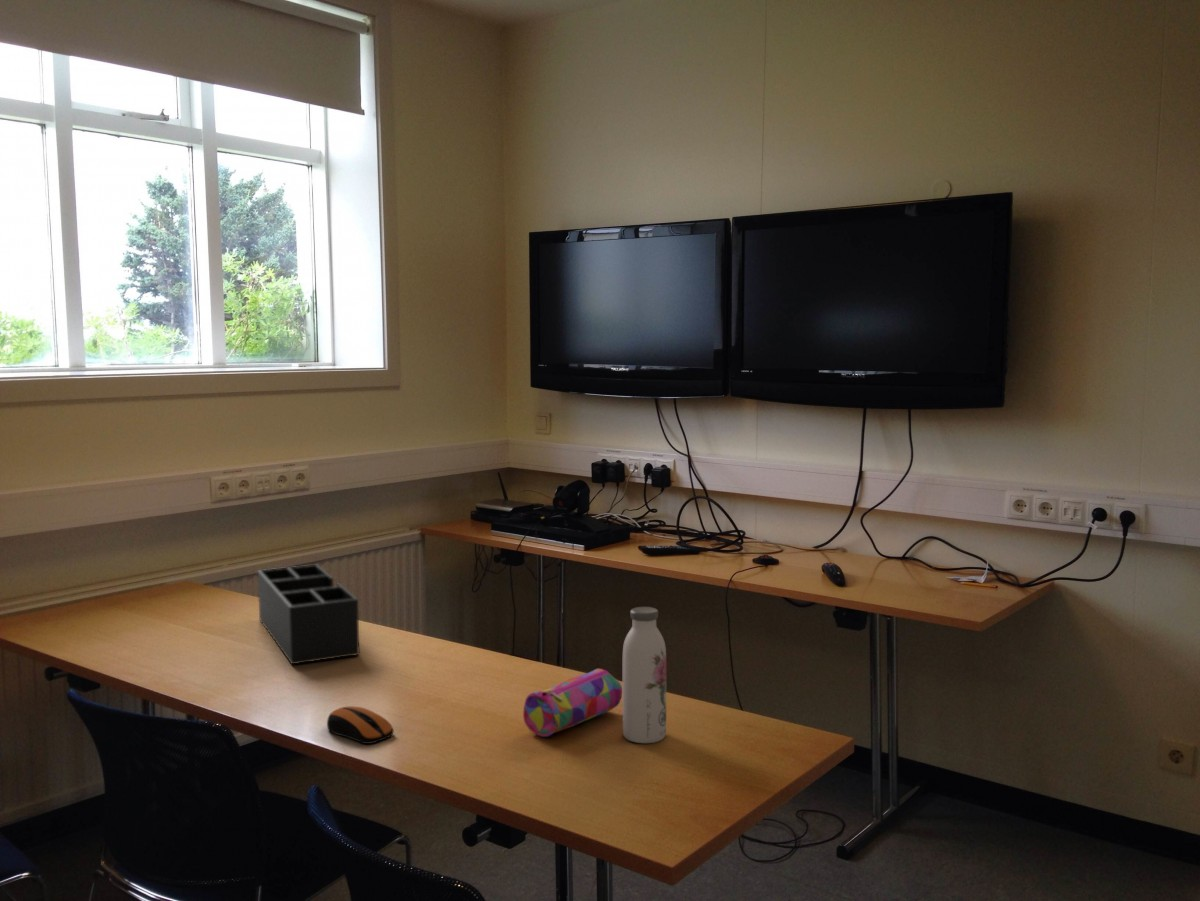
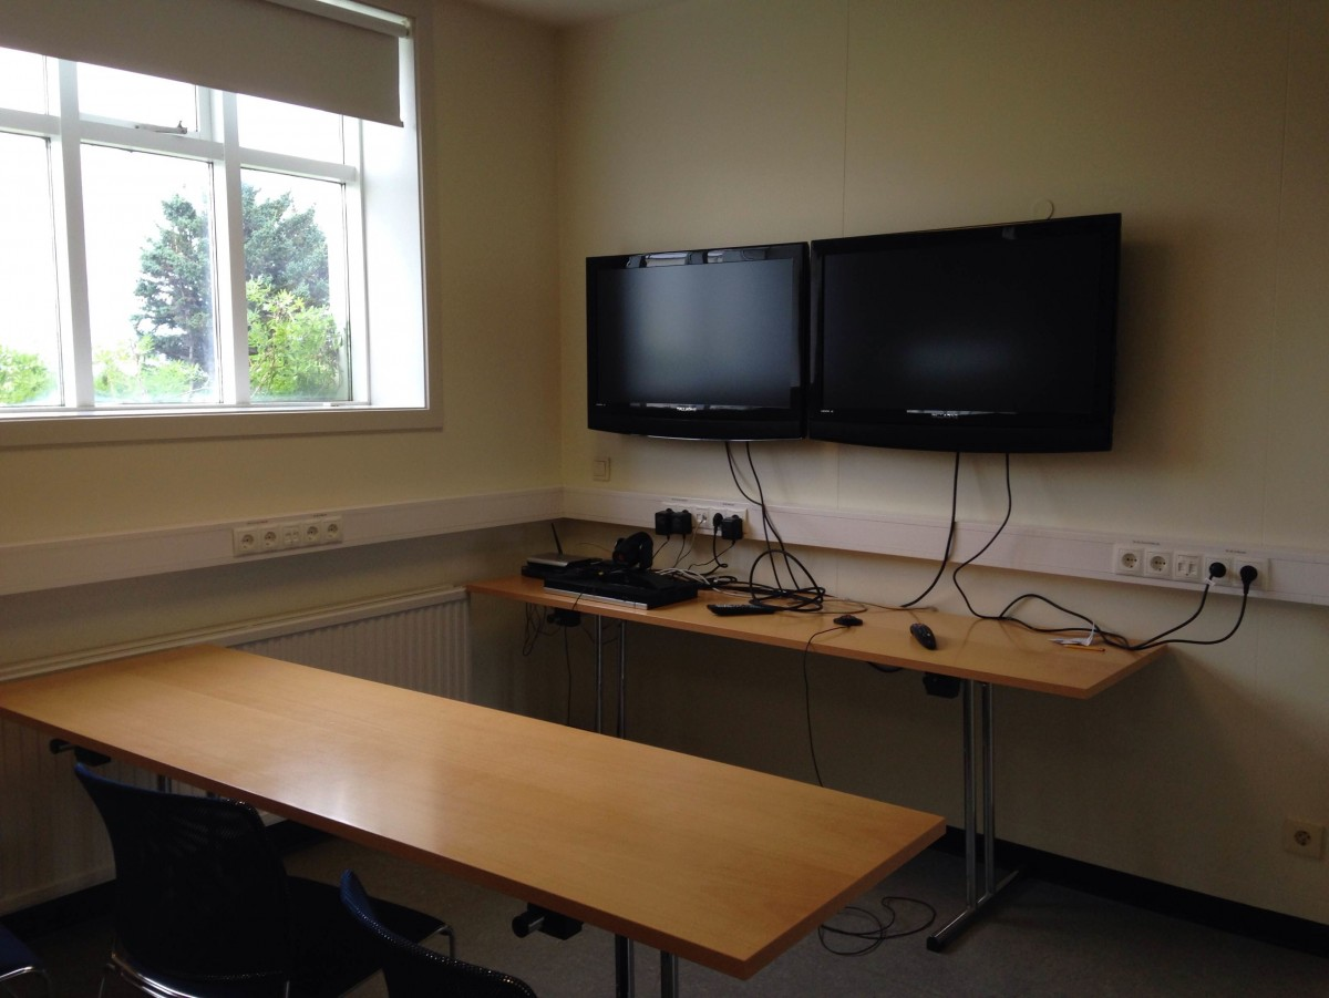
- water bottle [622,606,667,744]
- desk organizer [257,563,361,665]
- pencil case [522,668,623,738]
- computer mouse [326,705,394,745]
